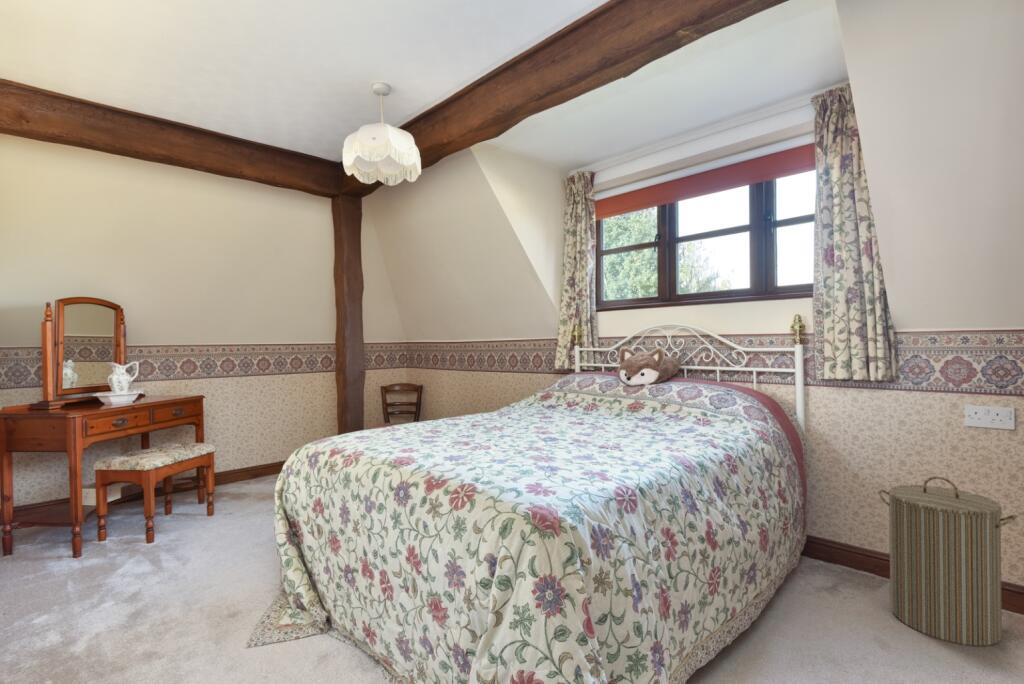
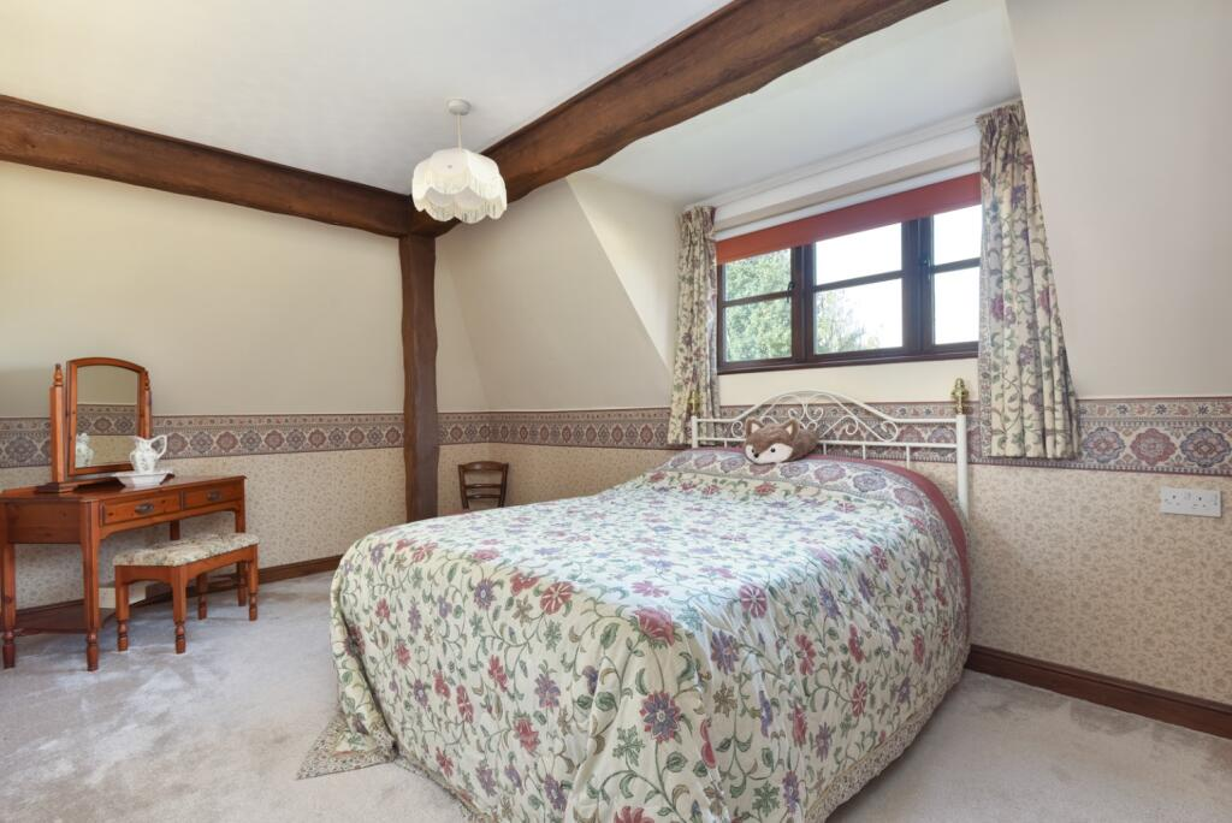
- laundry hamper [877,476,1018,647]
